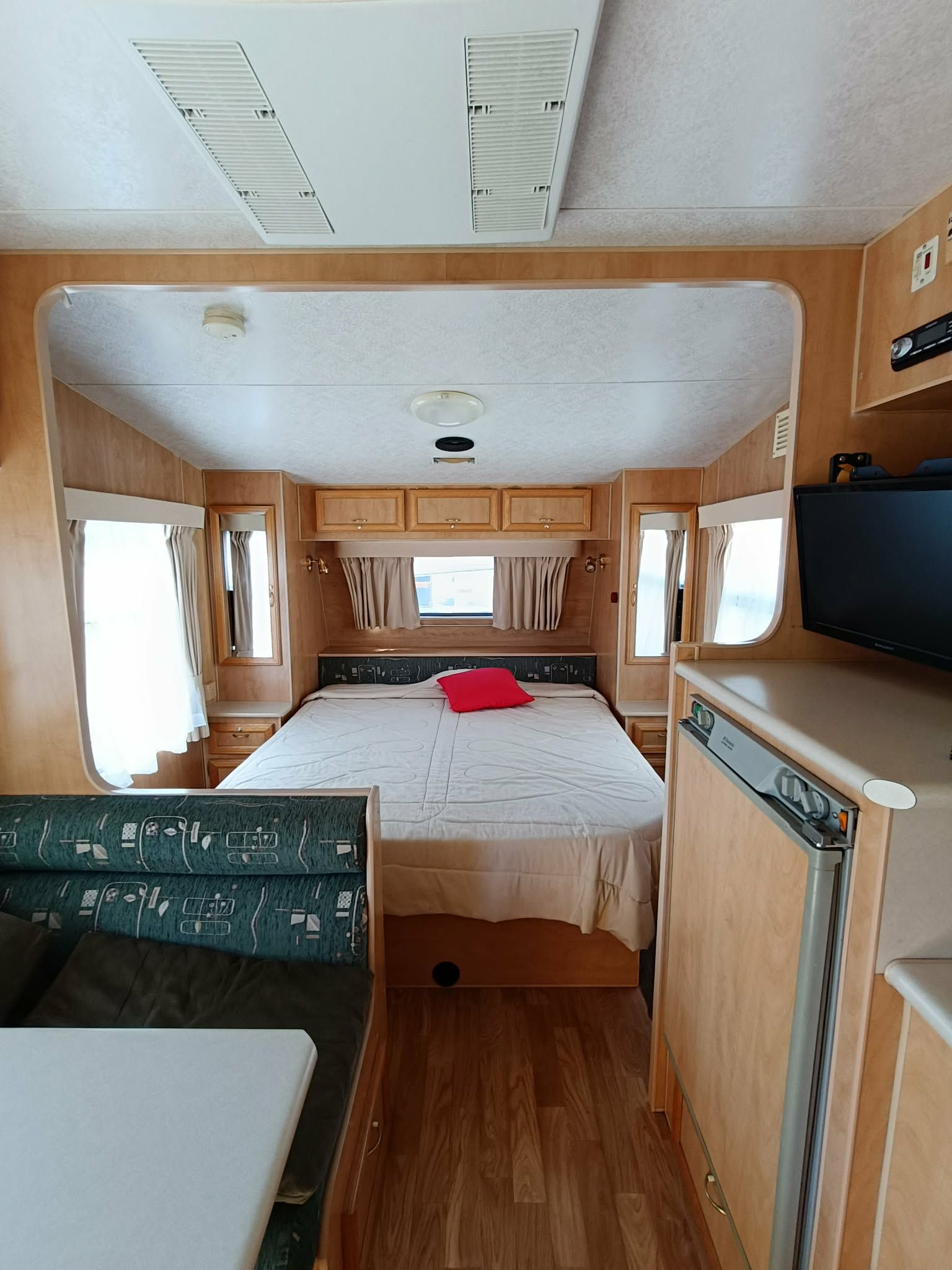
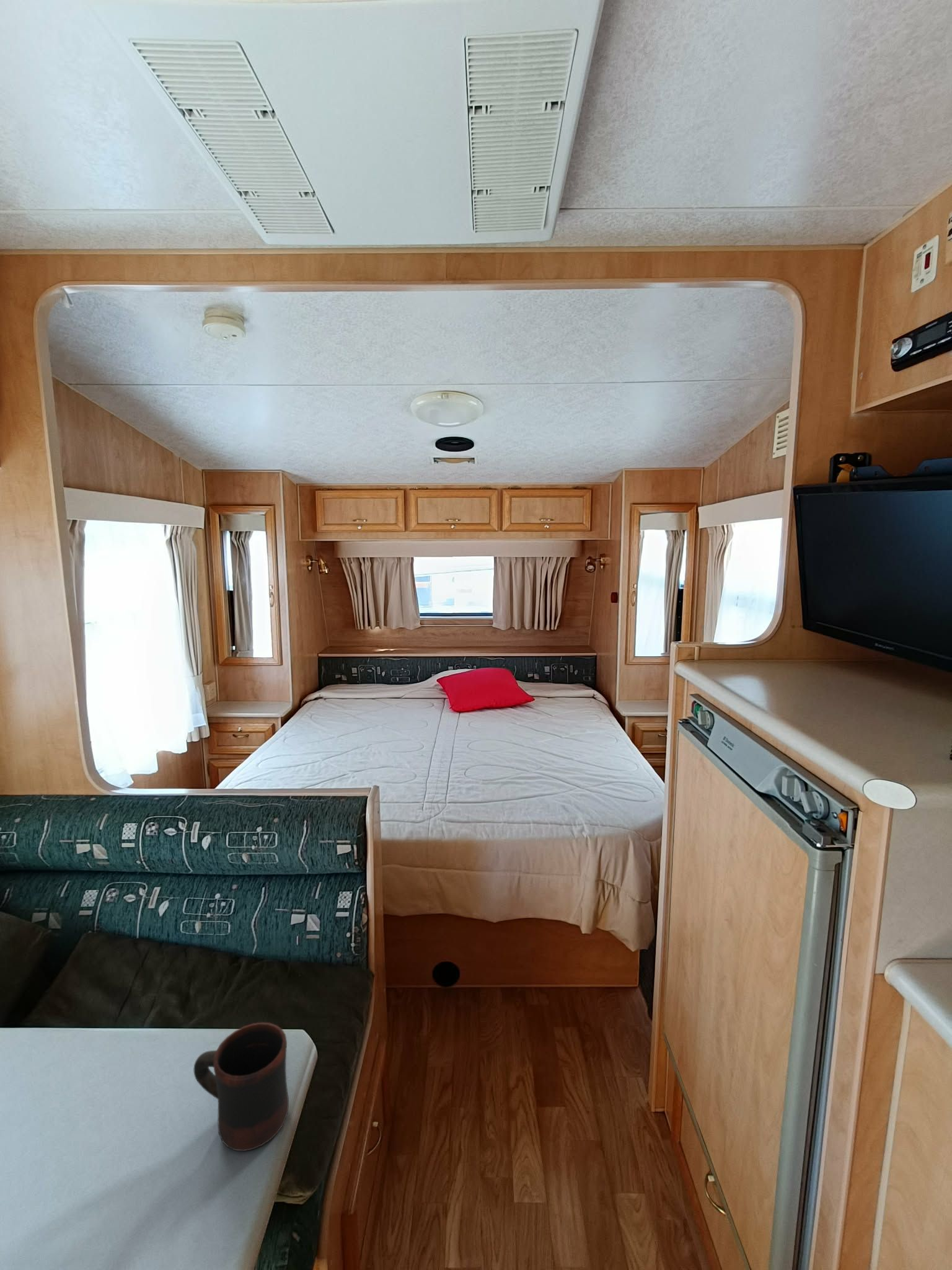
+ mug [193,1022,289,1152]
